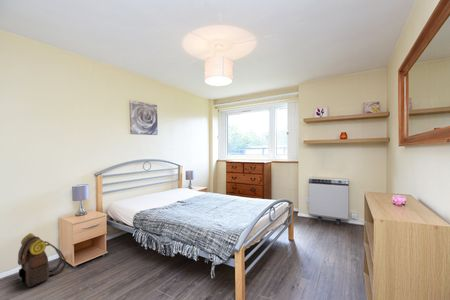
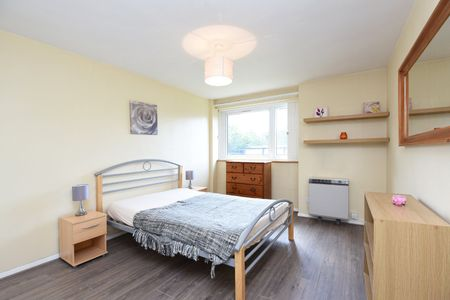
- backpack [17,232,67,288]
